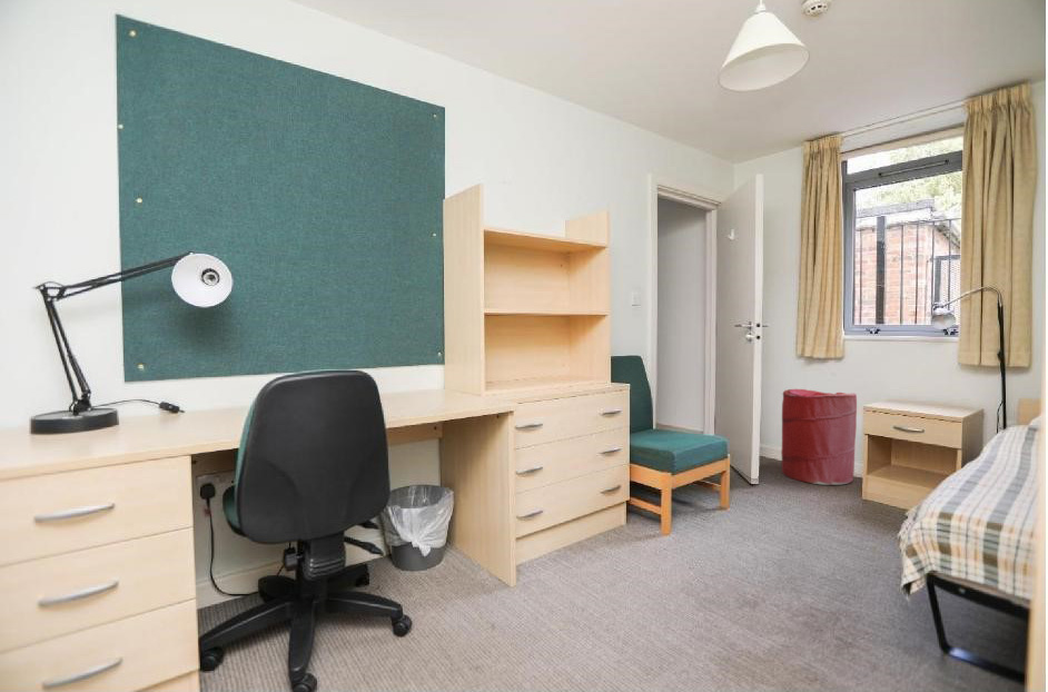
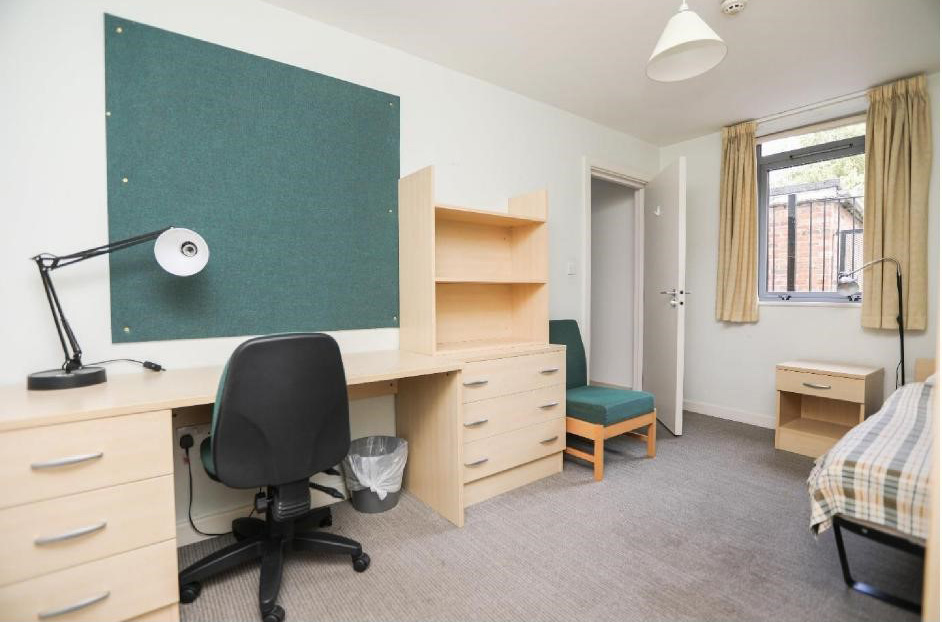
- laundry hamper [780,388,858,486]
